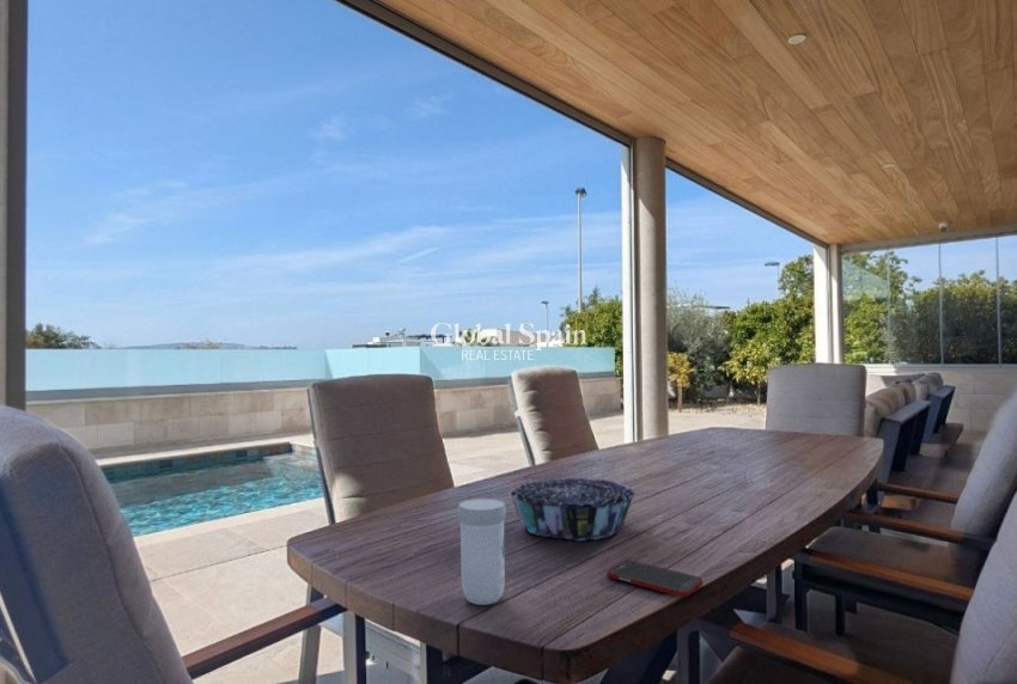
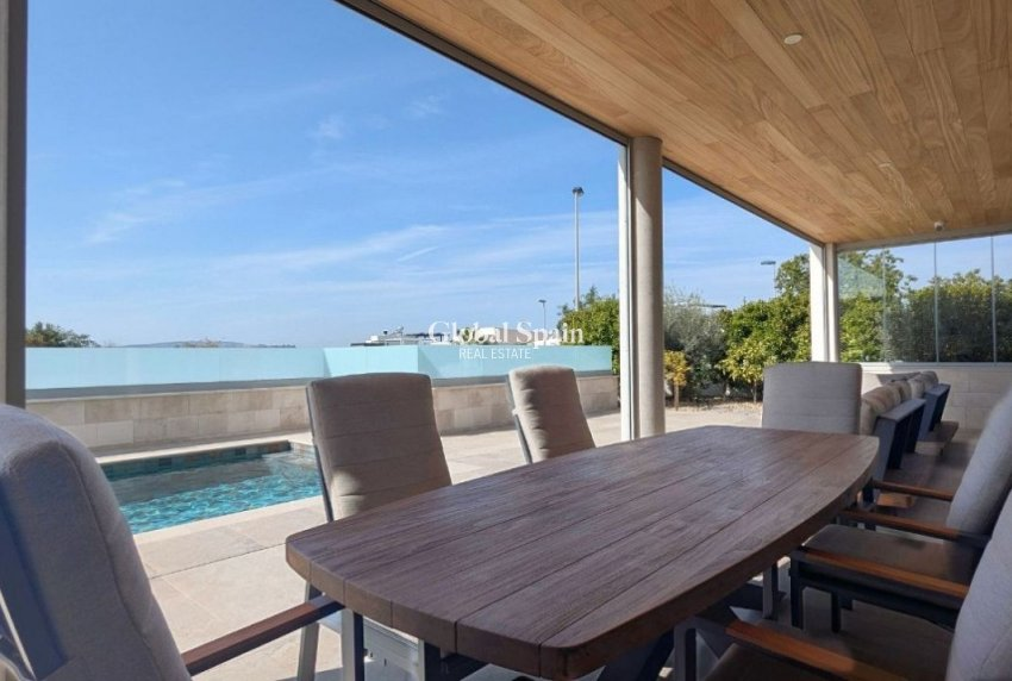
- cell phone [605,558,704,598]
- decorative bowl [507,477,637,542]
- mug [457,497,507,606]
